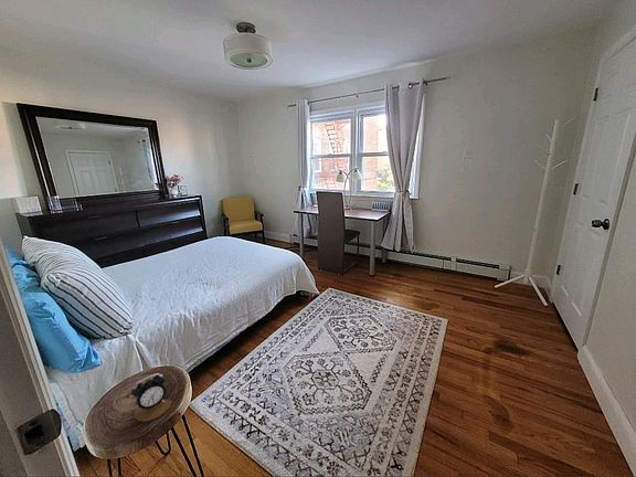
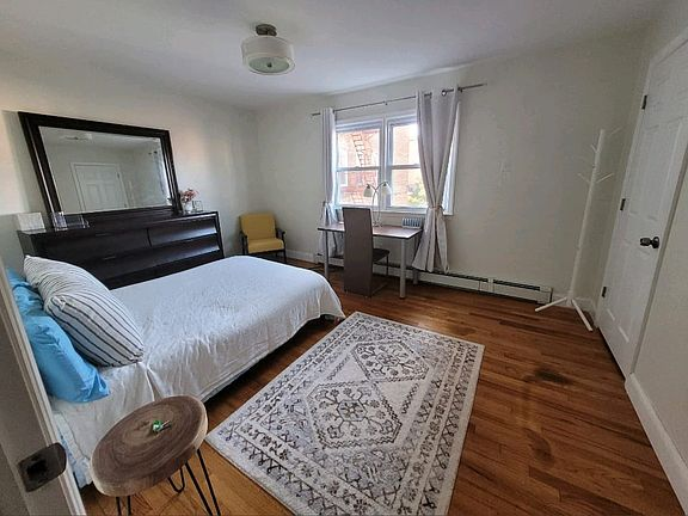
- alarm clock [130,372,173,423]
